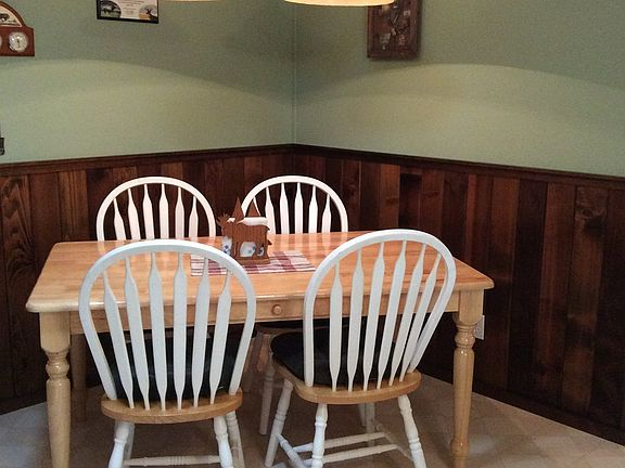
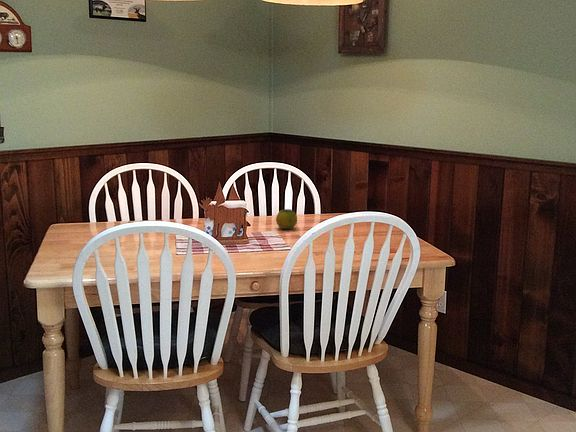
+ fruit [275,208,298,230]
